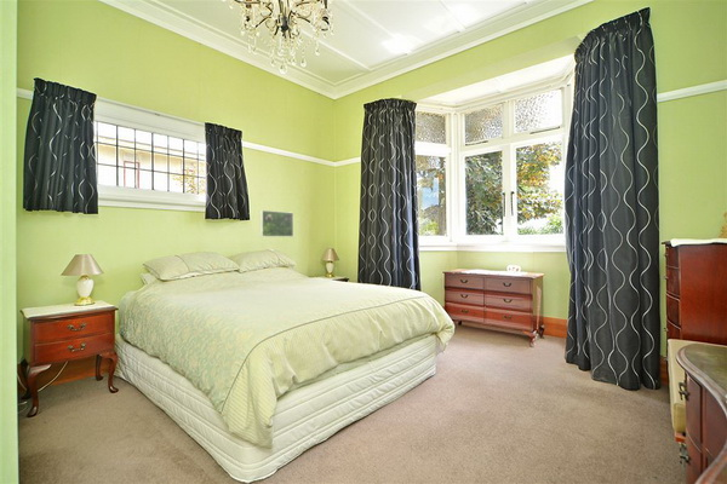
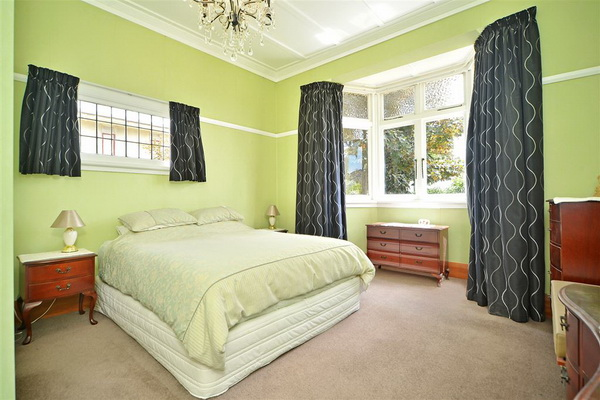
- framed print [259,209,294,238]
